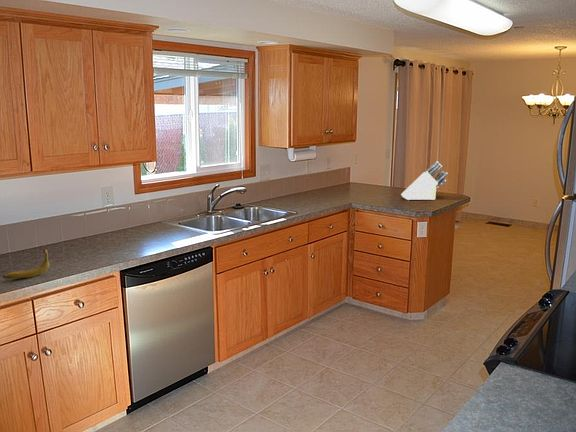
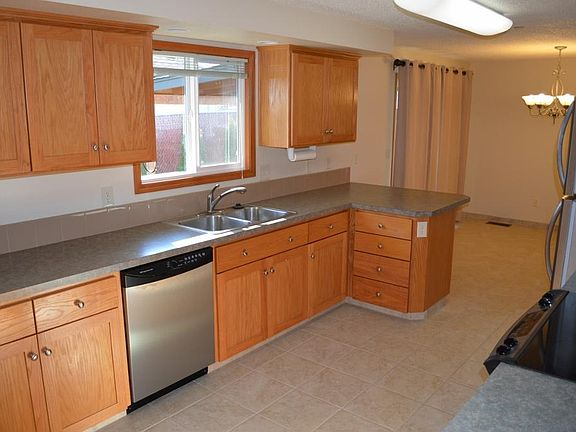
- banana [2,248,50,280]
- knife block [400,160,449,201]
